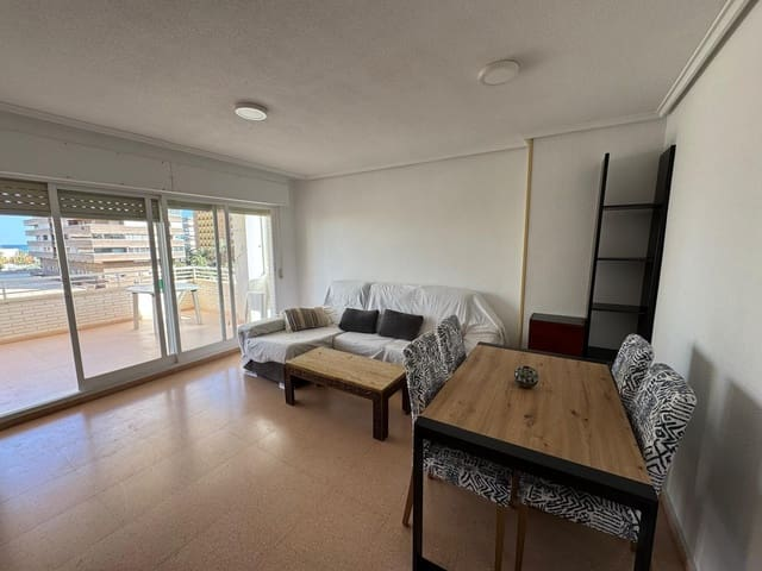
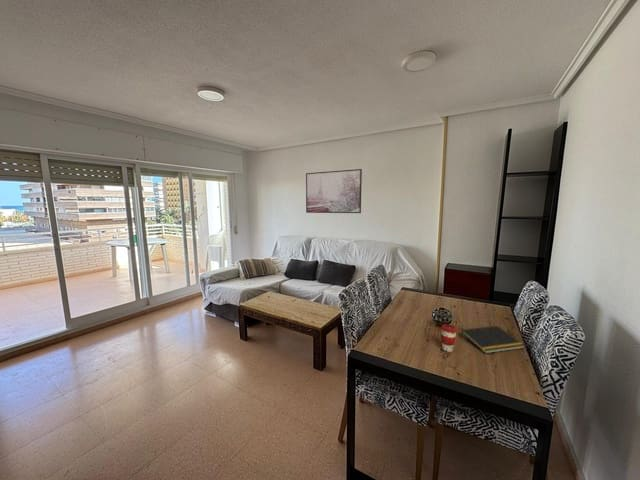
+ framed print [305,168,363,214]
+ notepad [459,325,526,354]
+ coffee cup [440,323,458,353]
